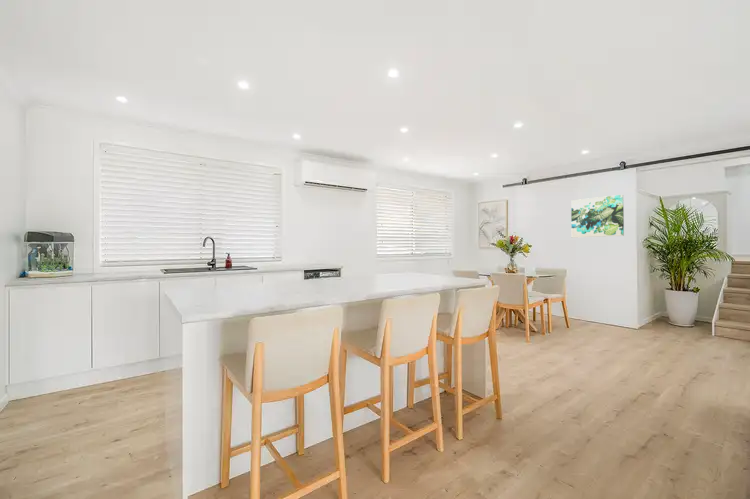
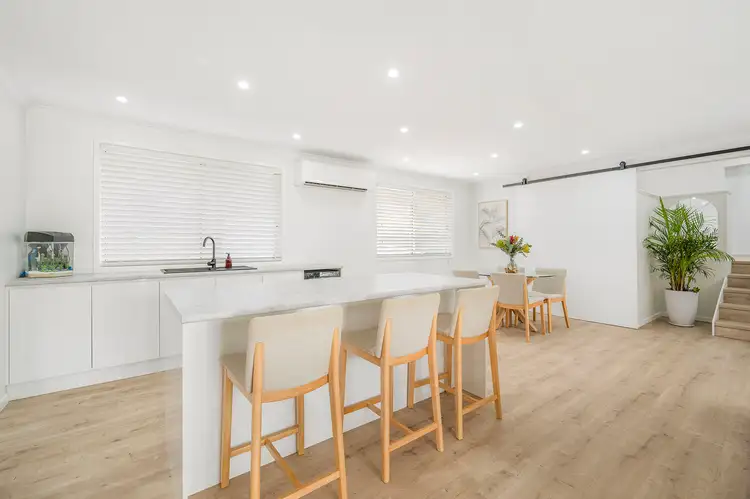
- wall art [570,194,625,239]
